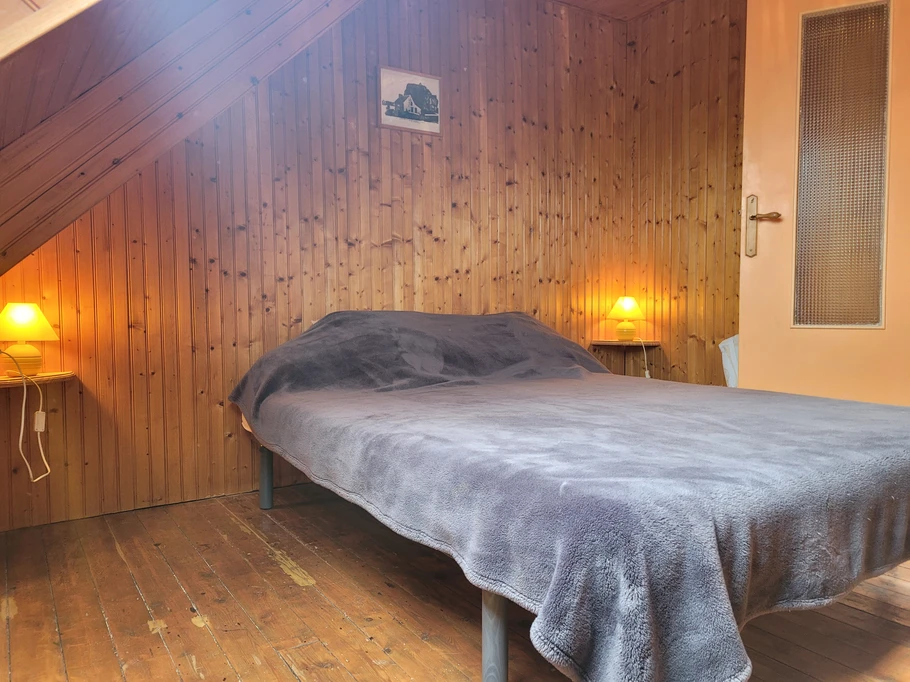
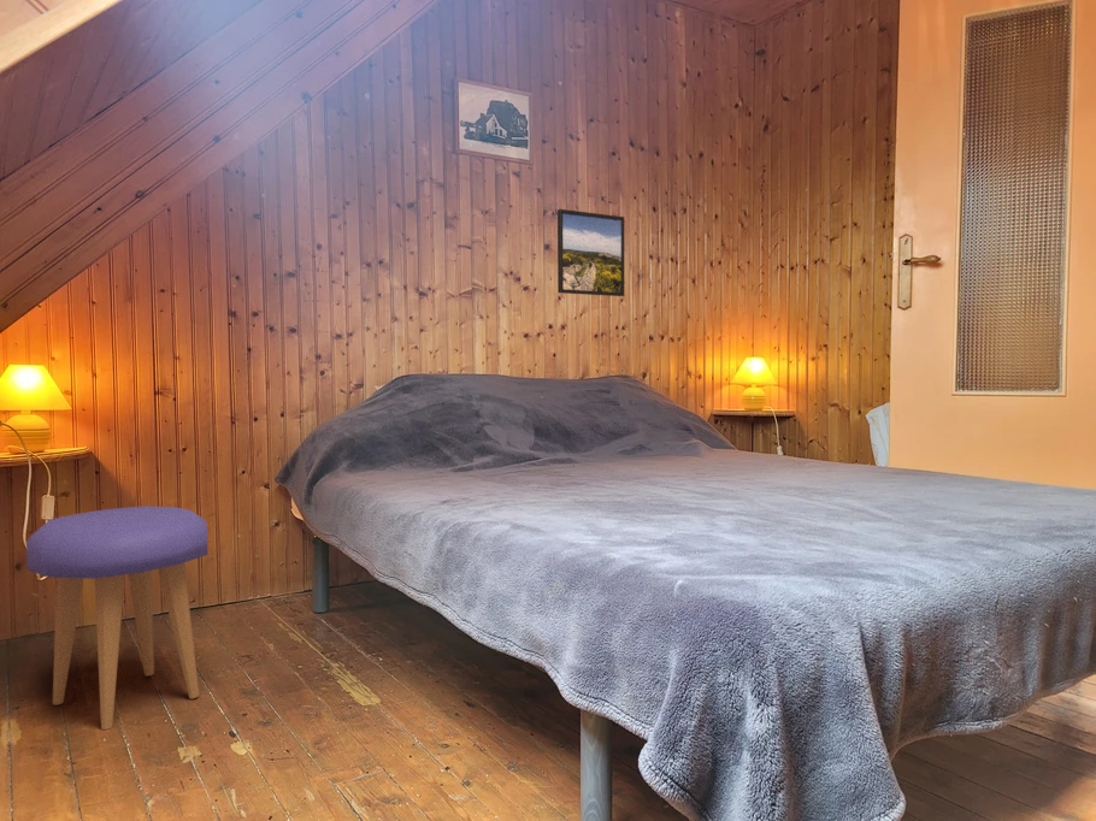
+ stool [25,504,210,731]
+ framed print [556,208,625,297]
